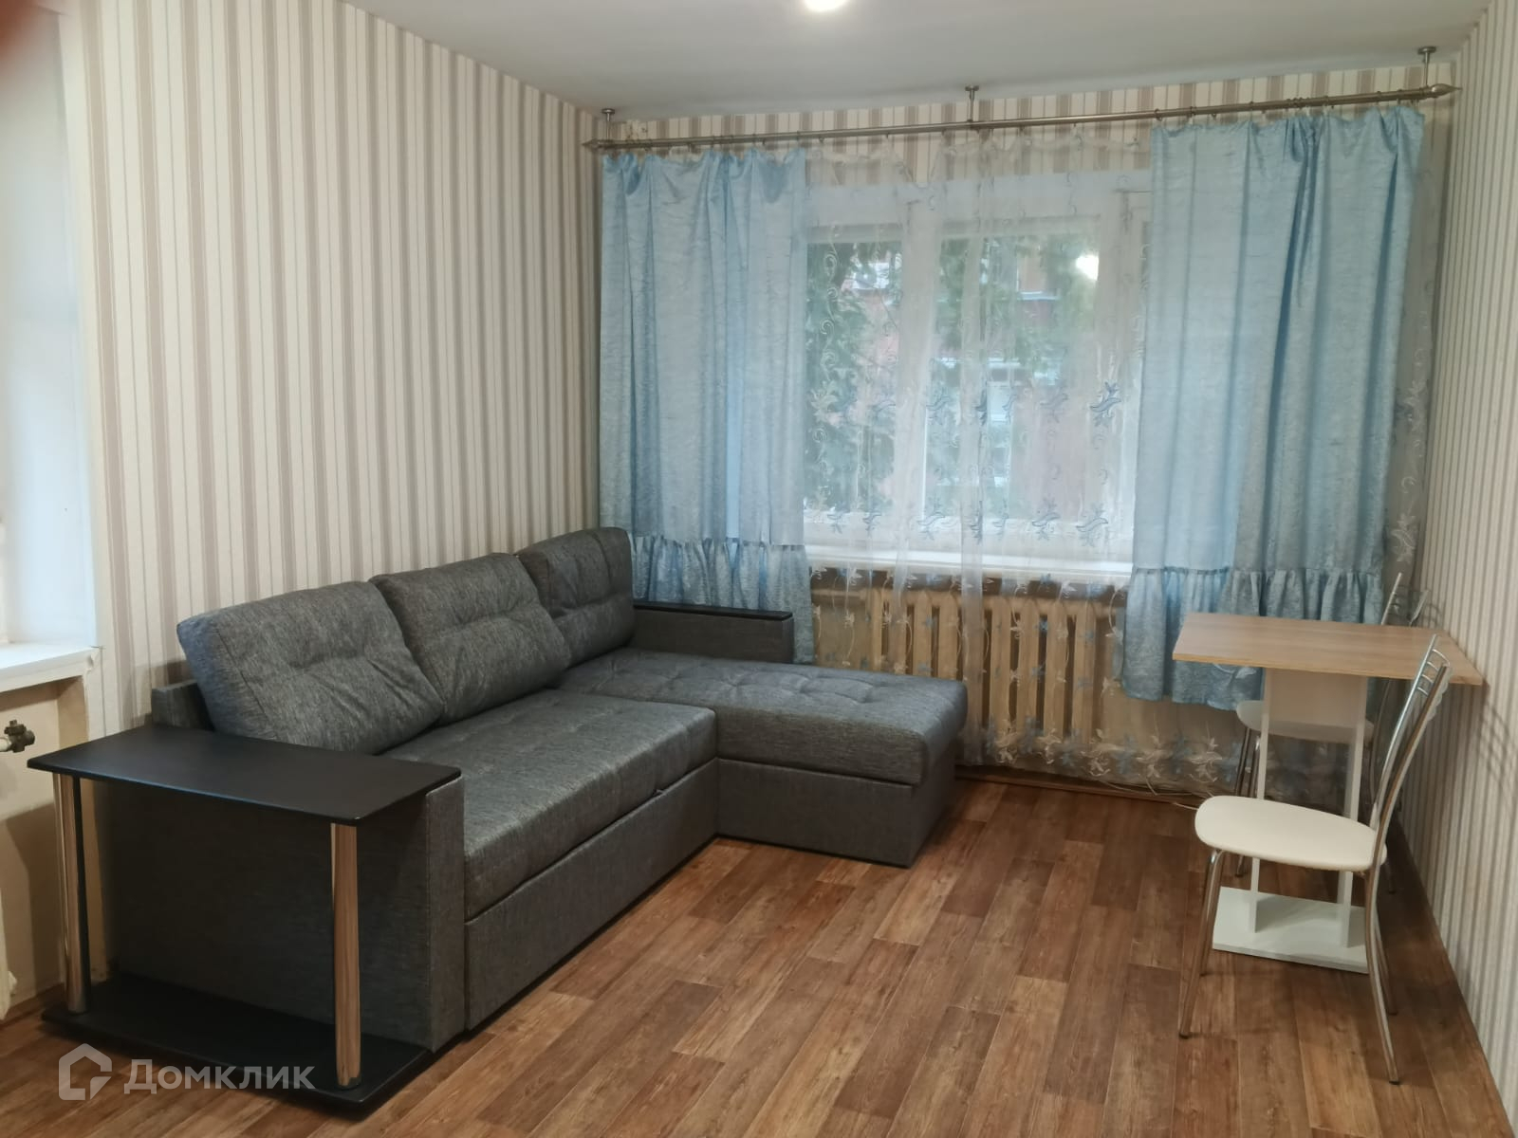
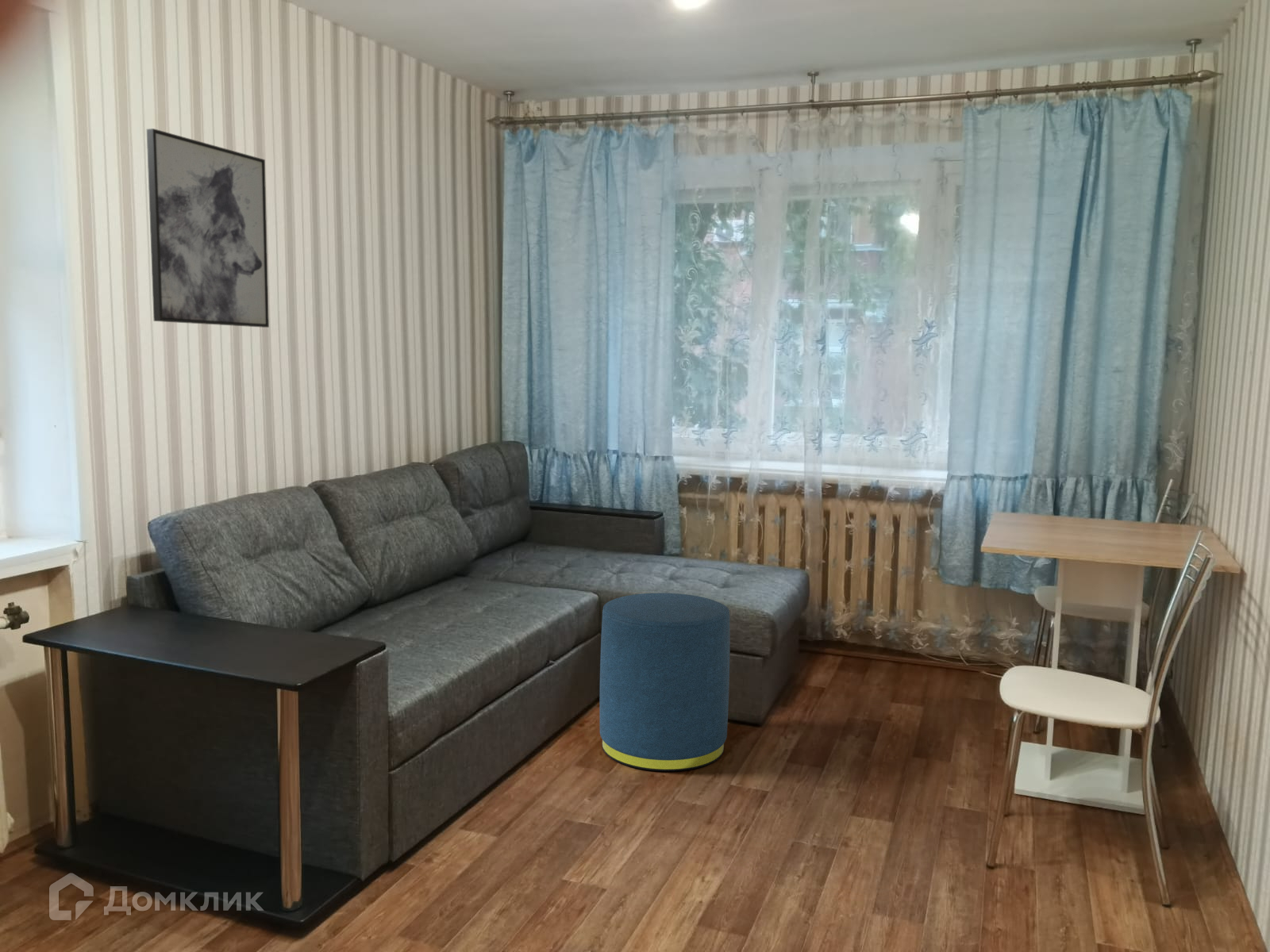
+ ottoman [598,592,731,772]
+ wall art [146,128,270,328]
